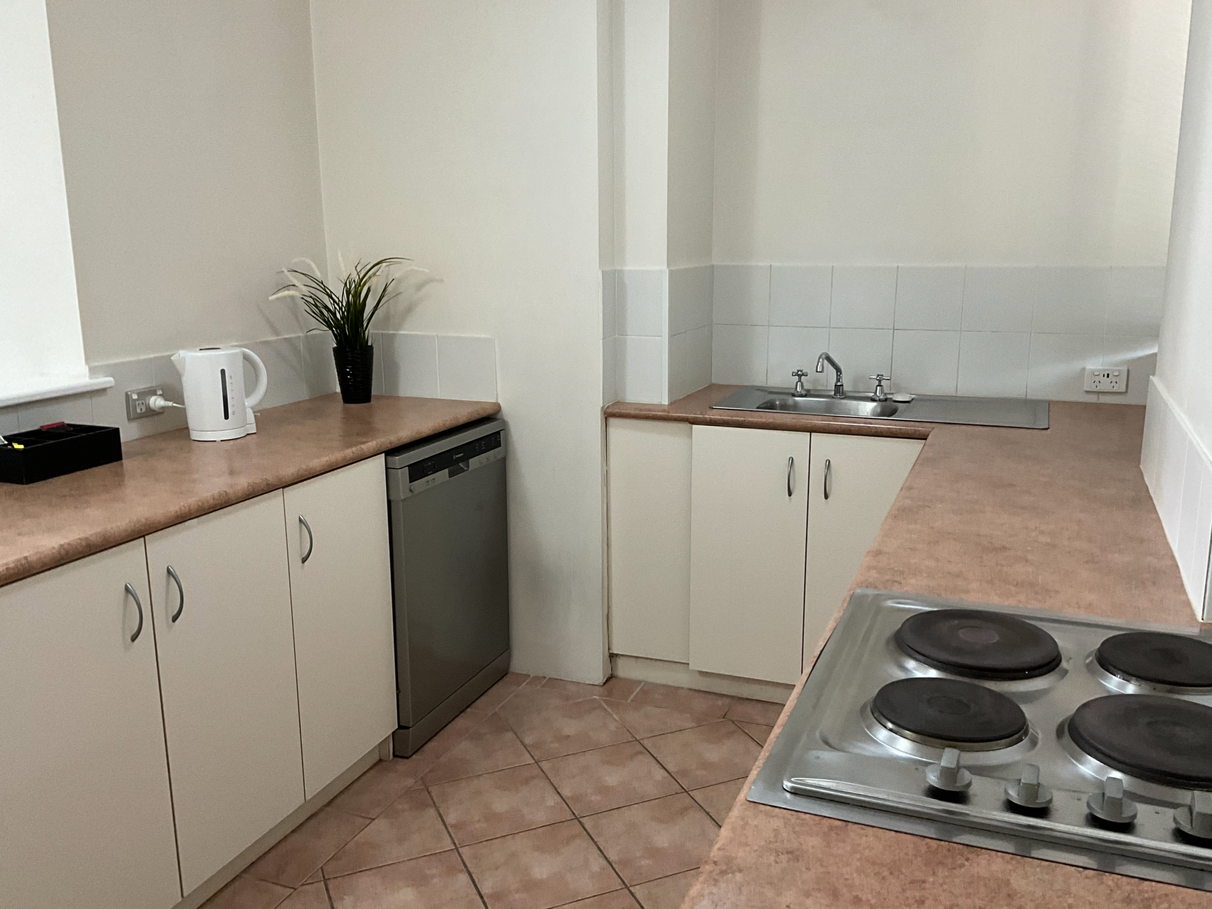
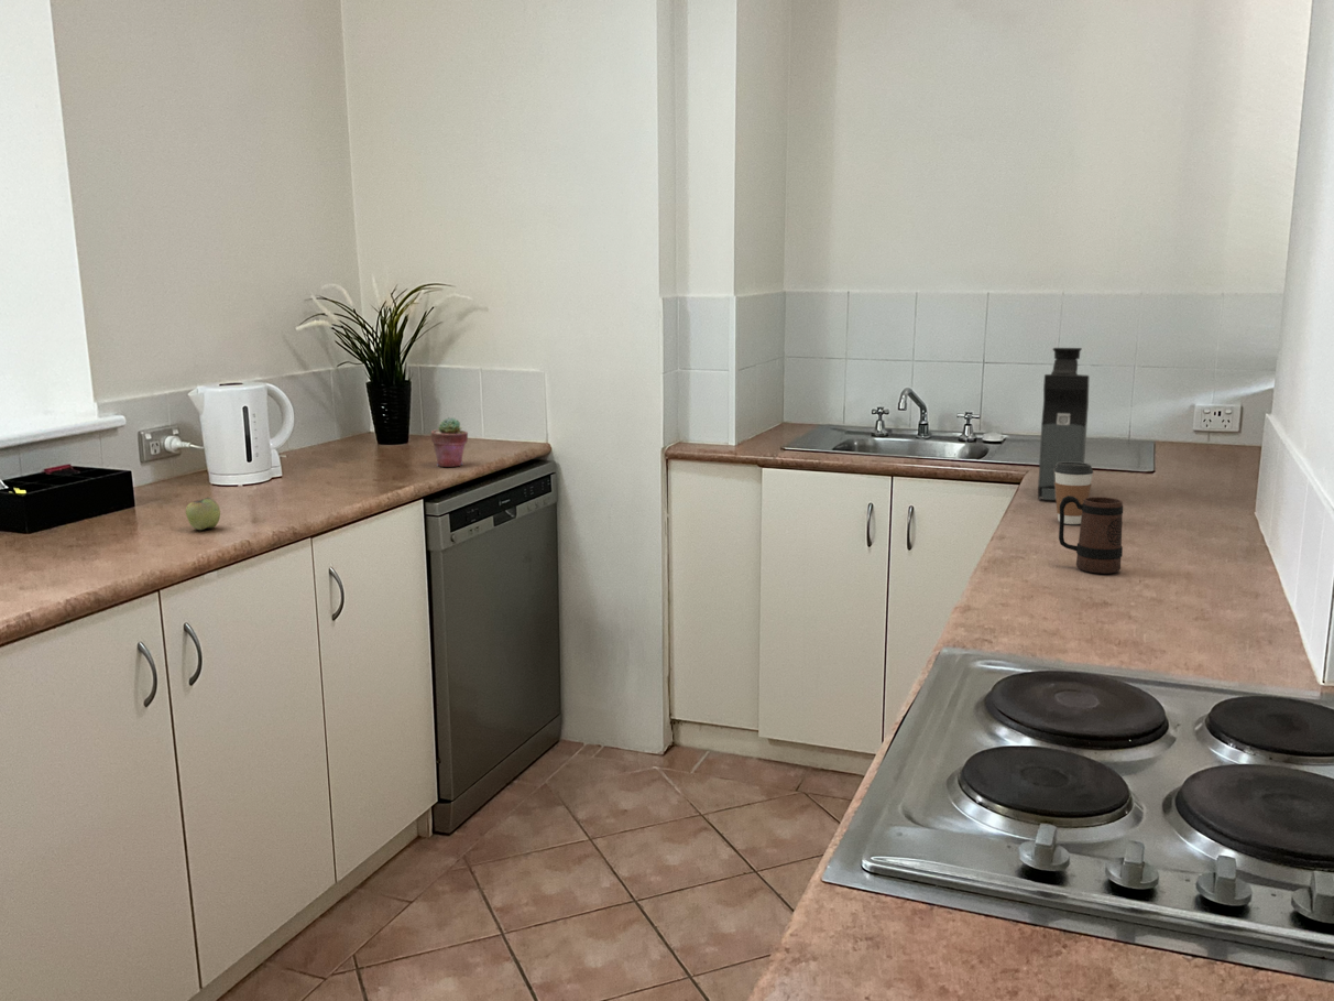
+ apple [185,497,221,531]
+ mug [1058,496,1124,575]
+ coffee cup [1054,463,1094,525]
+ coffee maker [1037,347,1091,501]
+ potted succulent [430,416,469,468]
